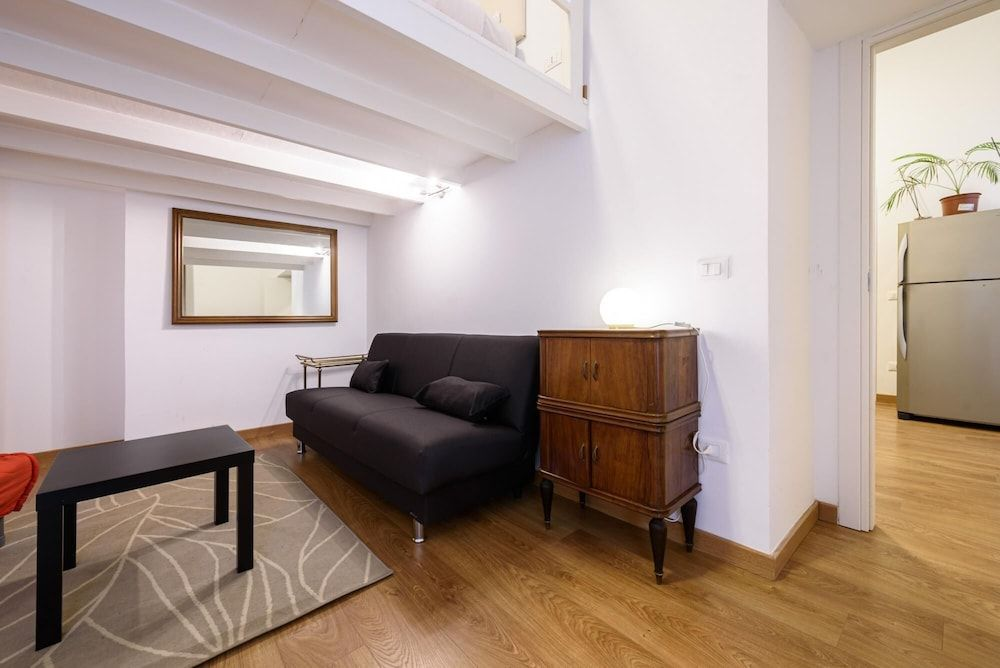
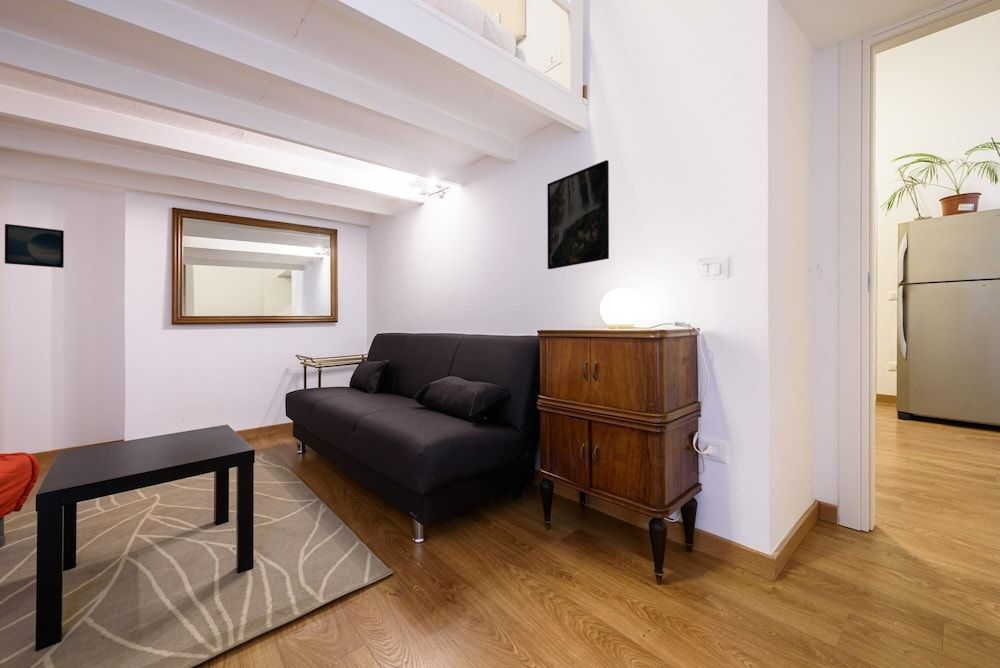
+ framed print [4,223,65,269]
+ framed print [546,159,610,270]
